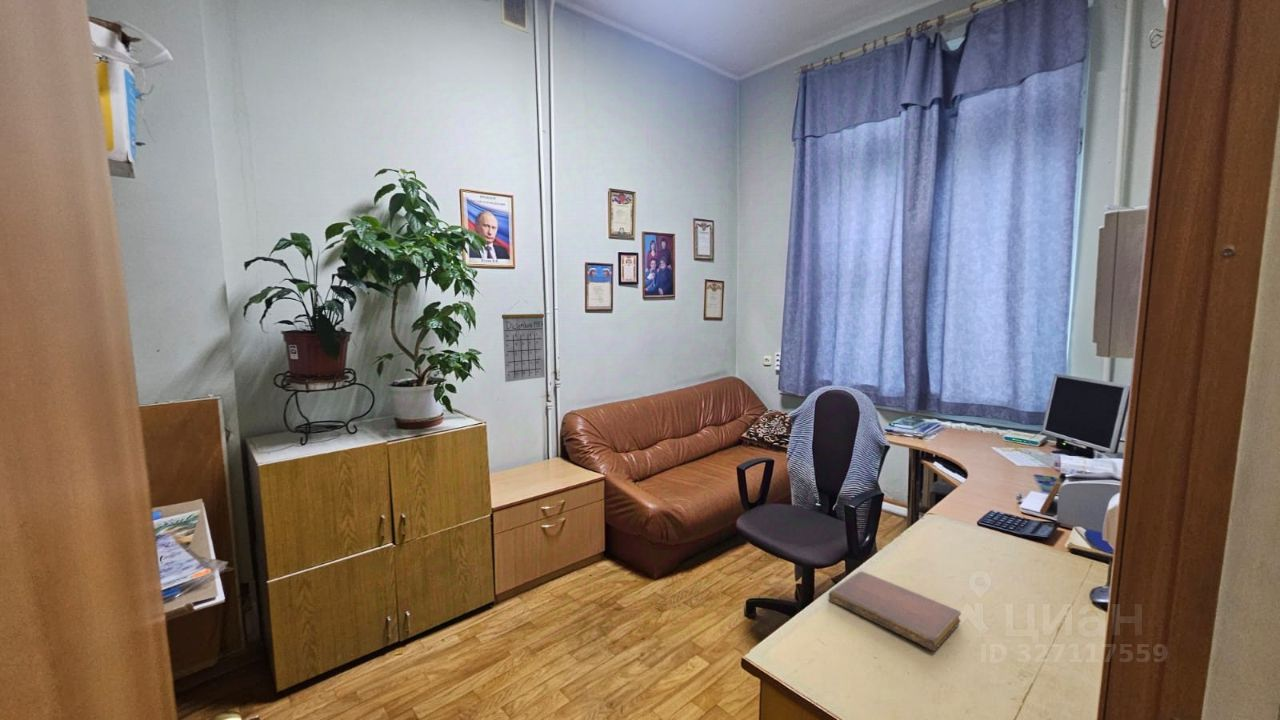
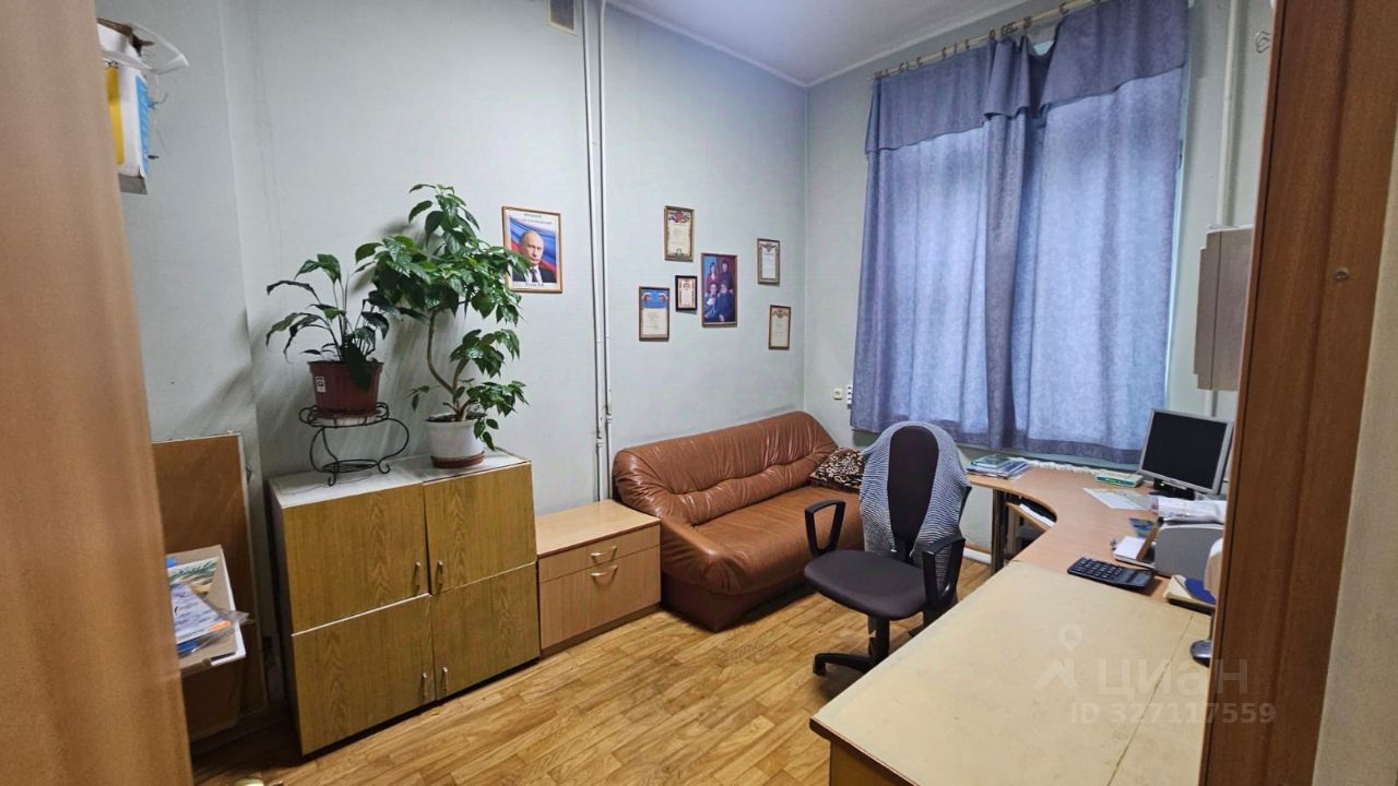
- notebook [828,570,962,652]
- calendar [501,300,546,383]
